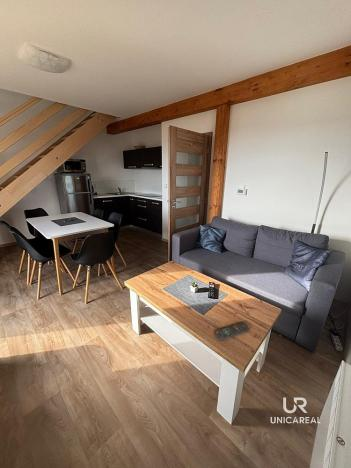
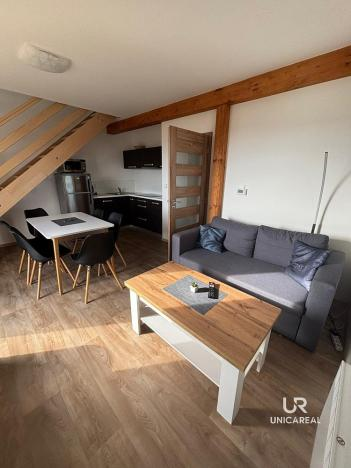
- remote control [214,322,249,341]
